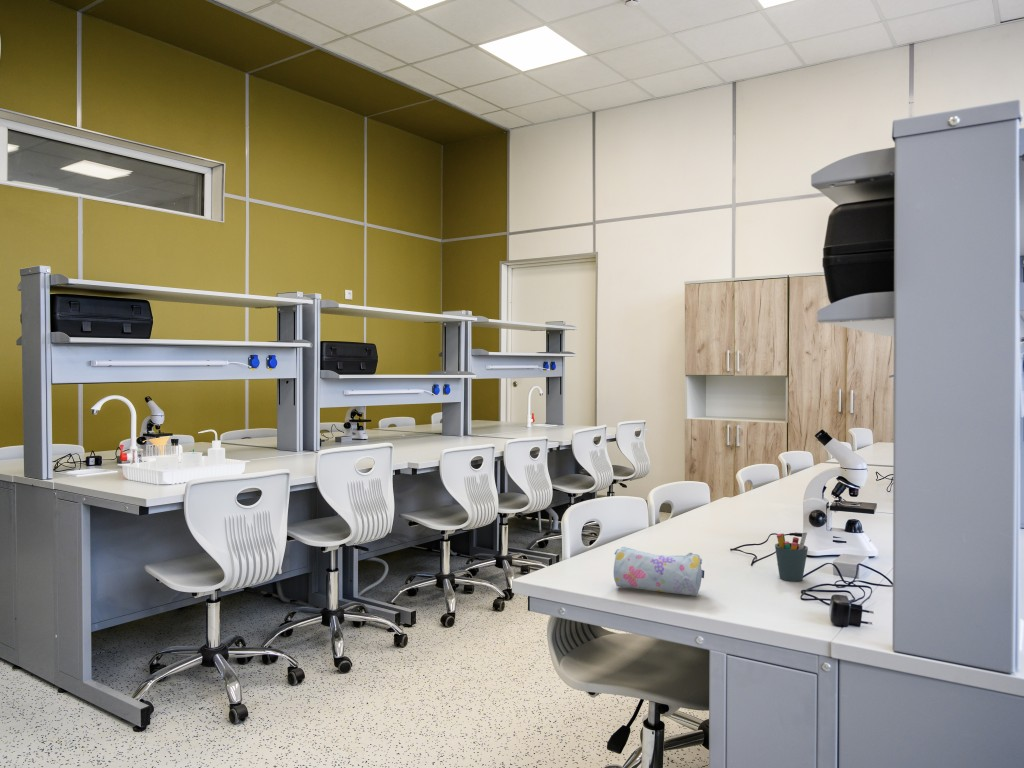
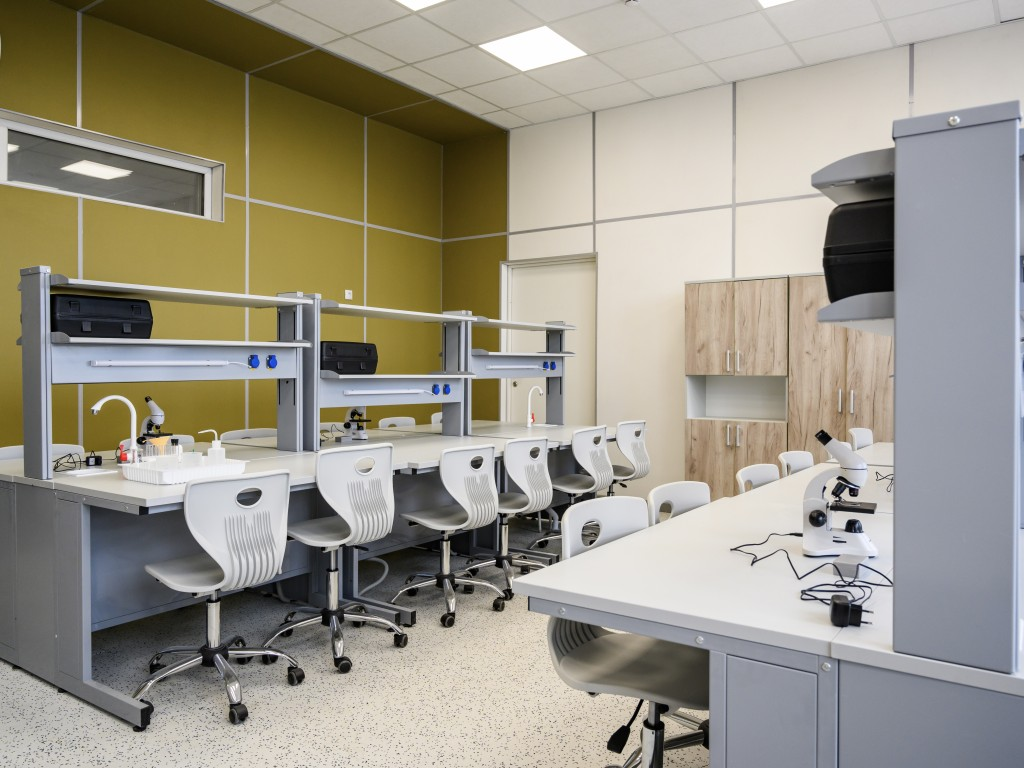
- pen holder [774,531,809,582]
- pencil case [613,546,705,597]
